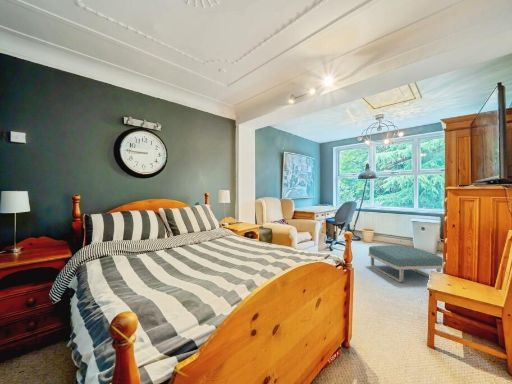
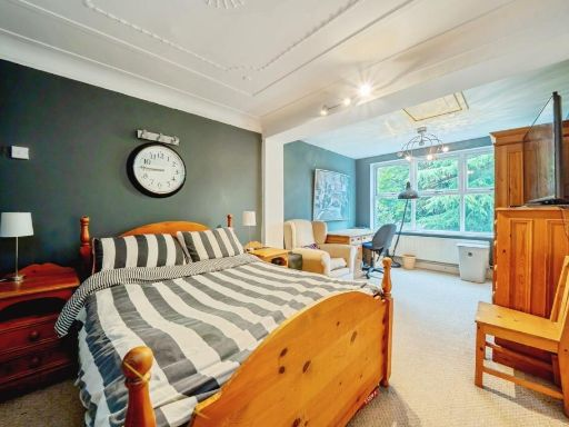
- footstool [367,244,444,283]
